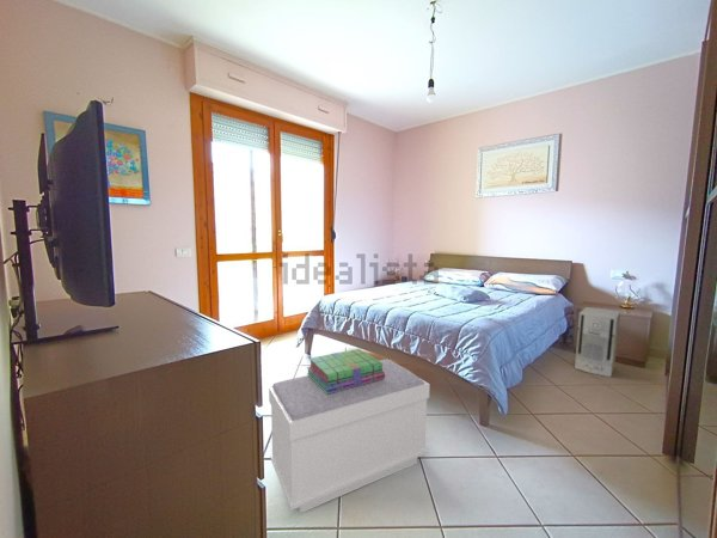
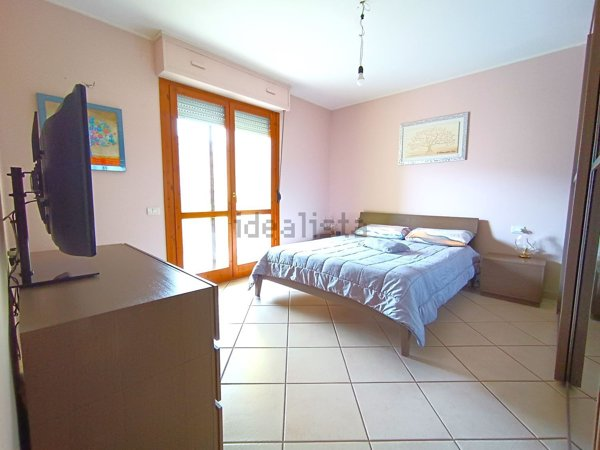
- bench [268,357,430,514]
- stack of books [306,348,385,393]
- air purifier [574,306,621,378]
